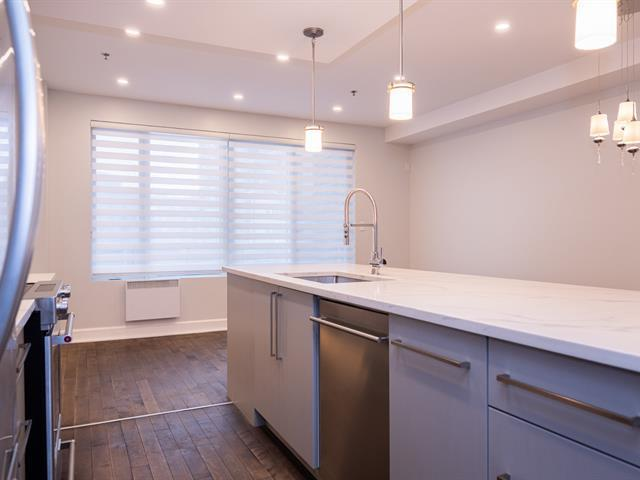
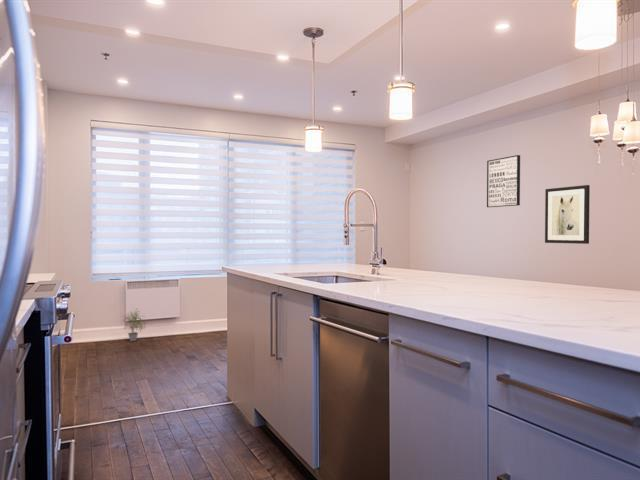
+ potted plant [120,308,150,342]
+ wall art [544,184,591,245]
+ wall art [486,154,521,208]
